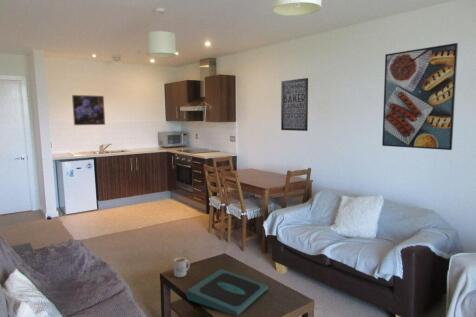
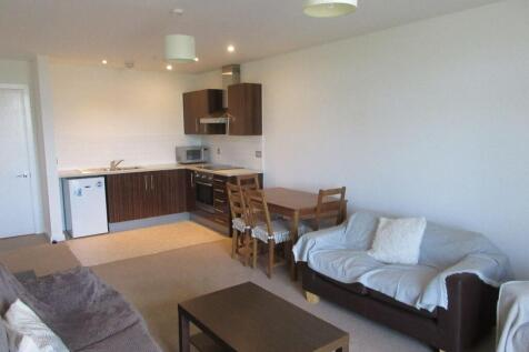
- mug [173,257,191,278]
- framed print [381,42,459,151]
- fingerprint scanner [185,268,269,317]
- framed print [71,94,106,126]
- wall art [280,77,309,132]
